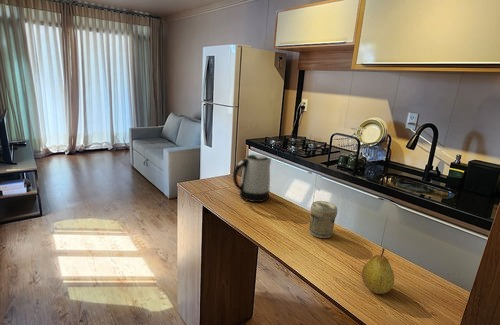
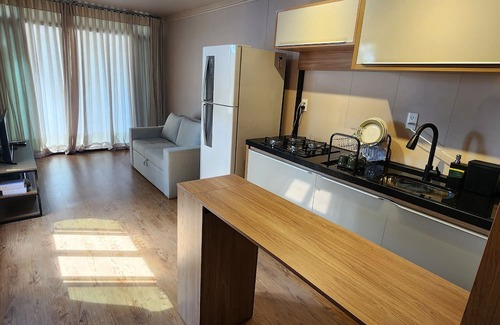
- kettle [232,153,272,203]
- fruit [361,247,395,295]
- jar [308,200,338,239]
